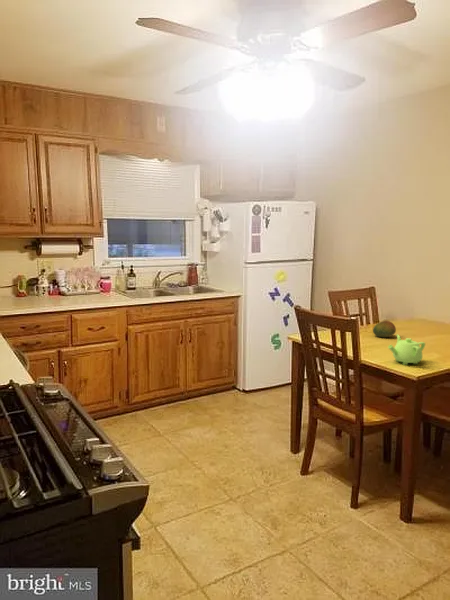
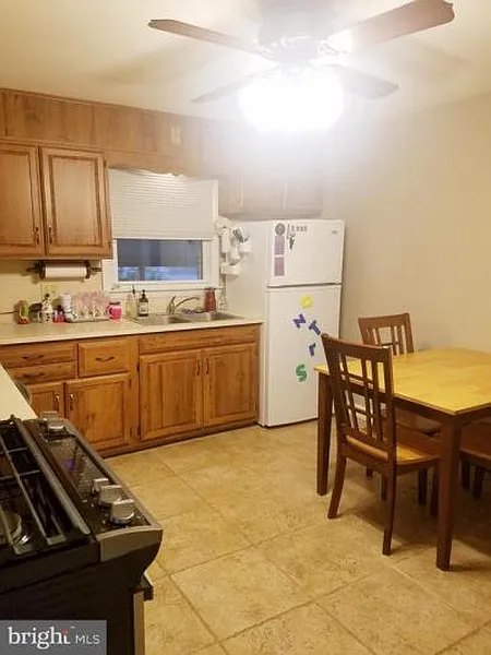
- fruit [372,320,397,338]
- teapot [387,334,426,366]
